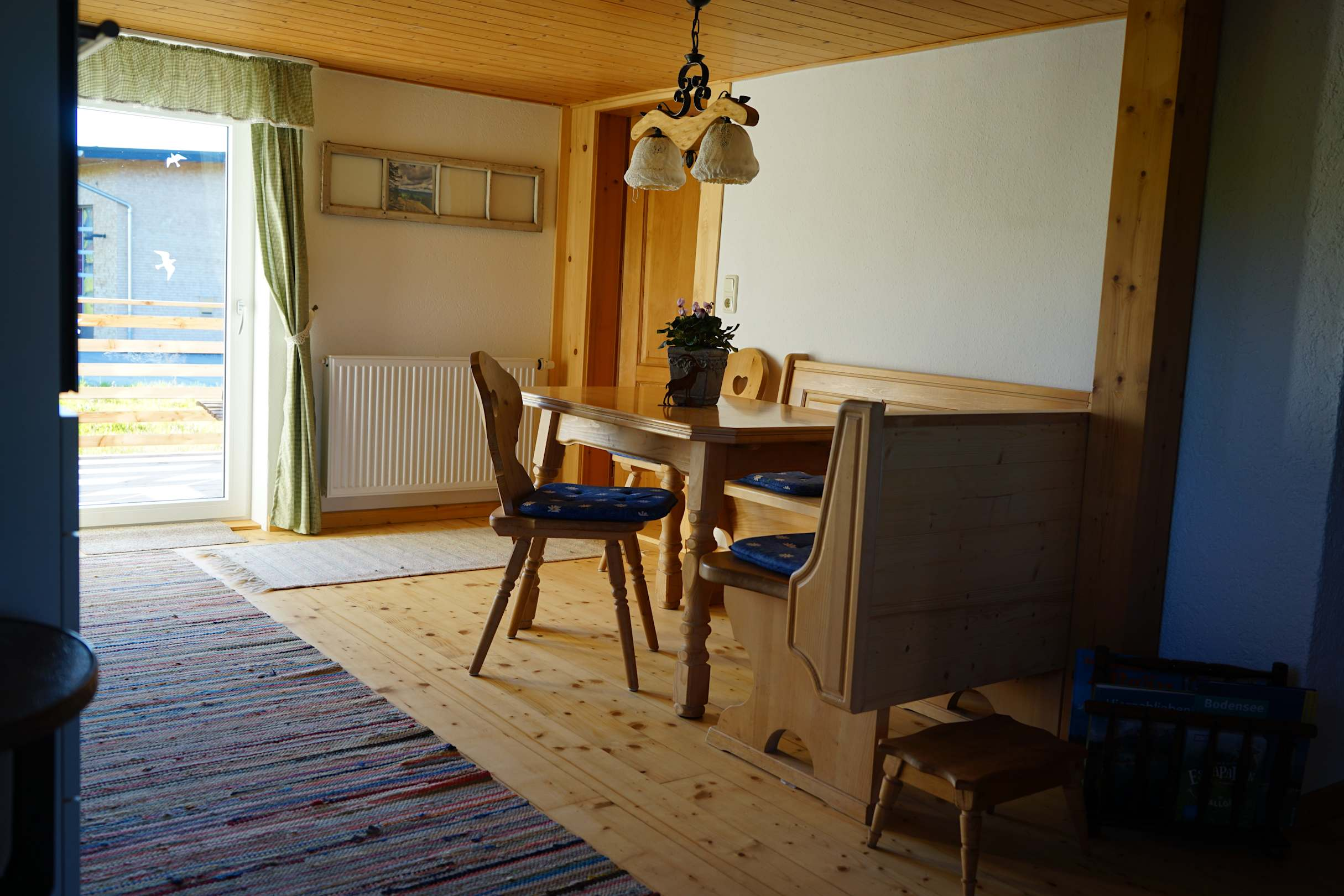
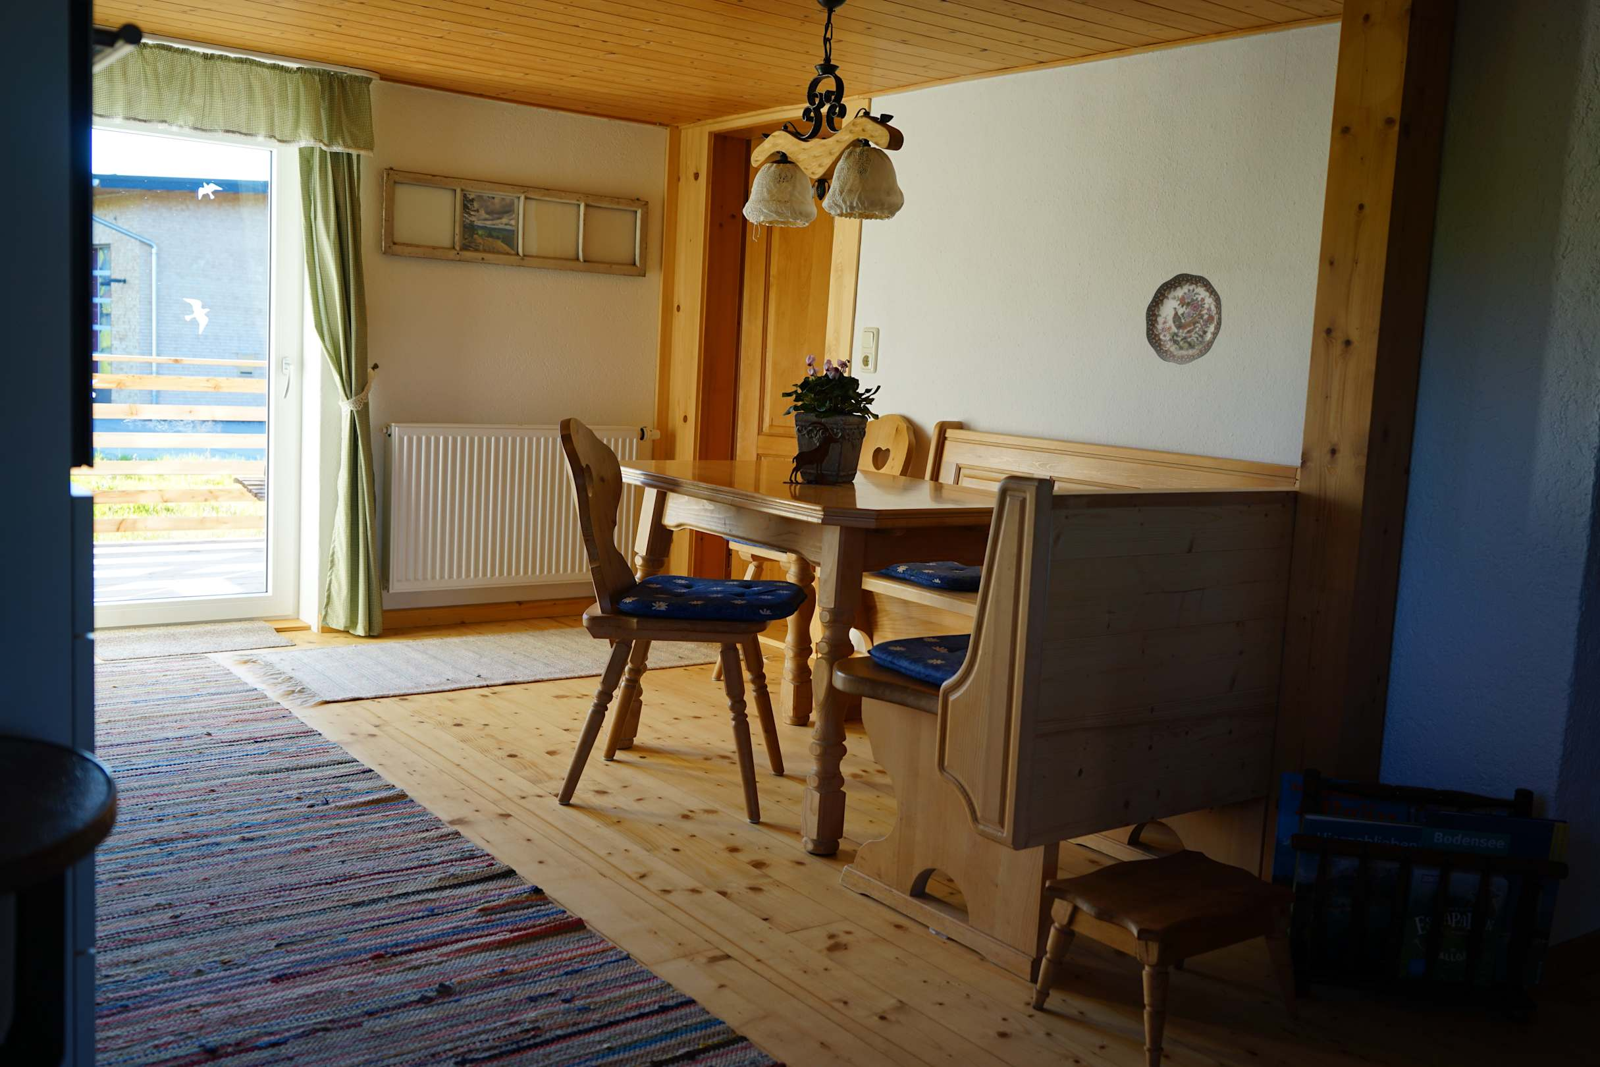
+ decorative plate [1145,273,1223,364]
